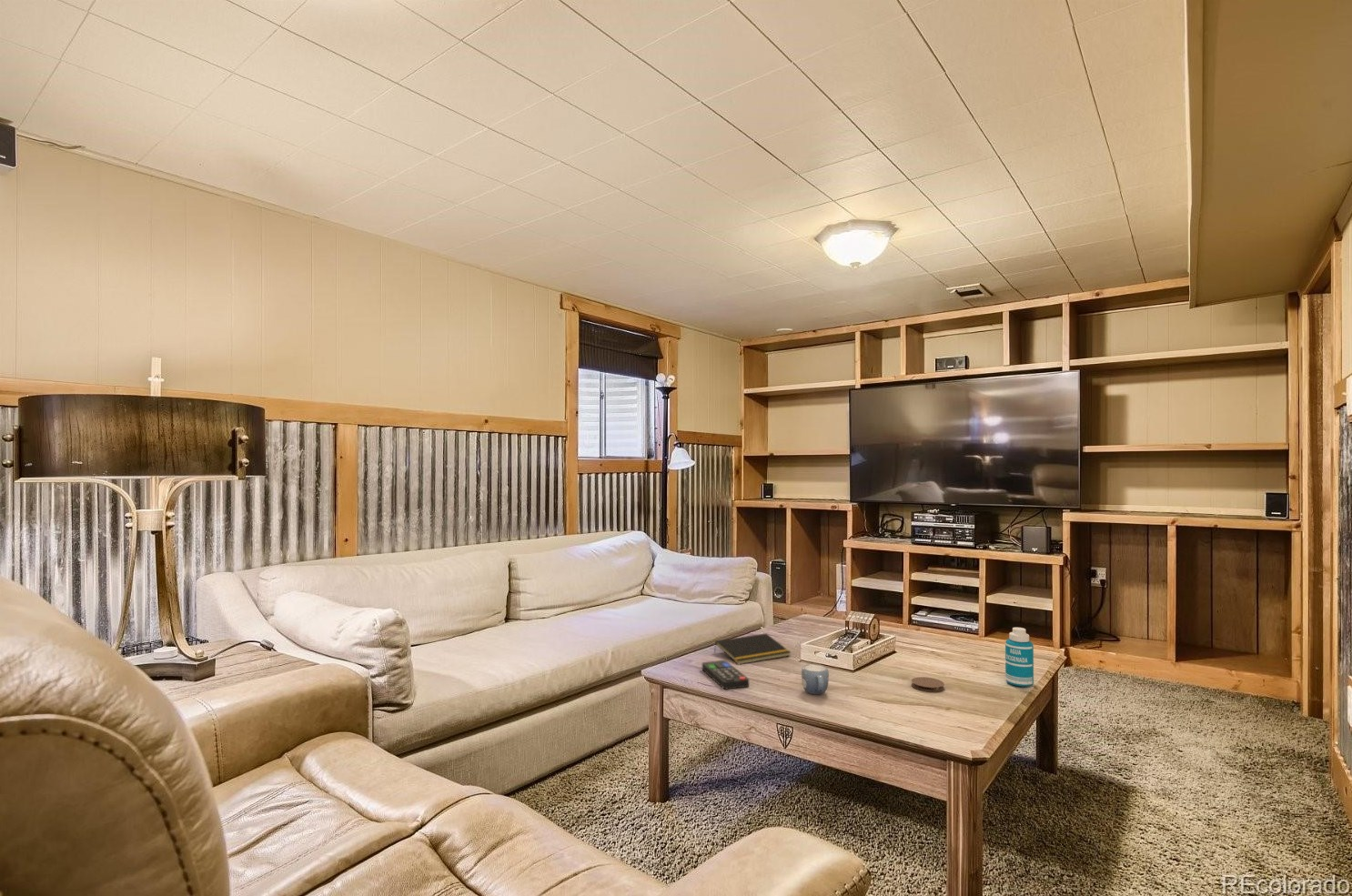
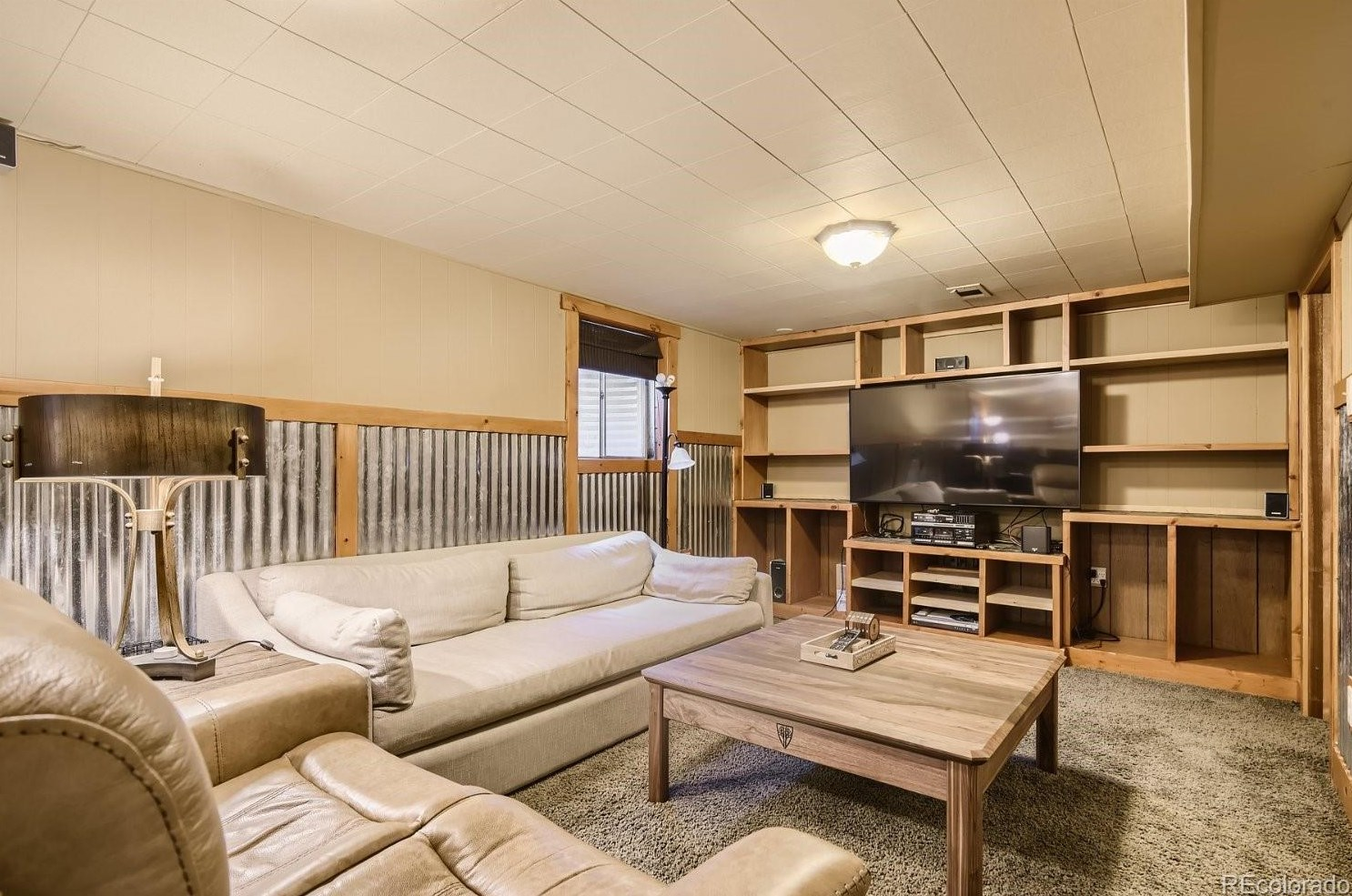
- coaster [911,676,945,692]
- mug [801,663,830,695]
- remote control [701,659,750,690]
- bottle [1004,627,1034,688]
- notepad [713,632,792,665]
